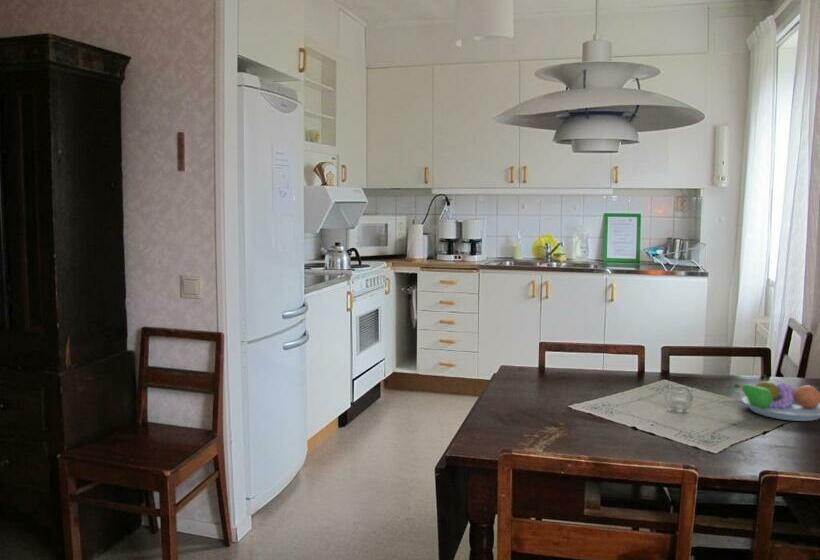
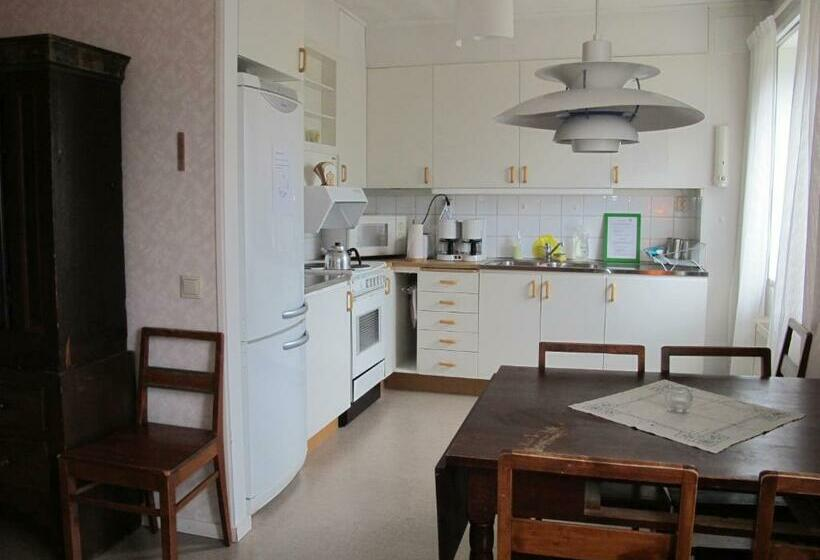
- fruit bowl [732,375,820,422]
